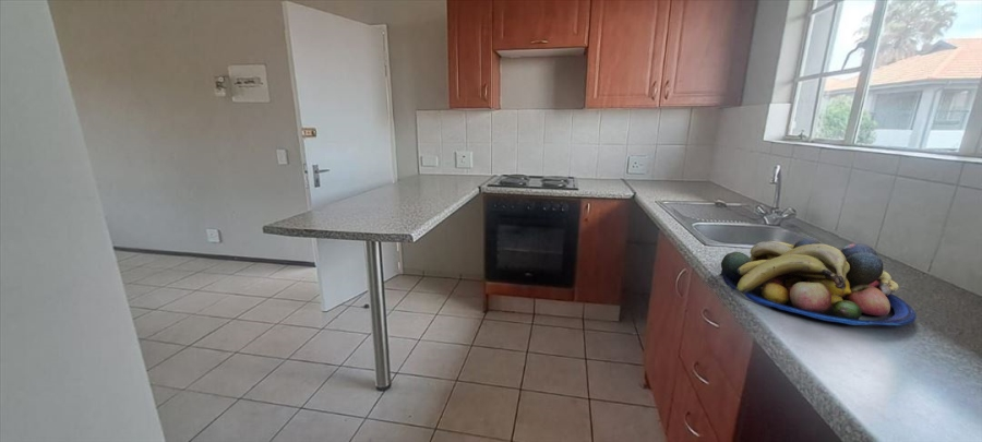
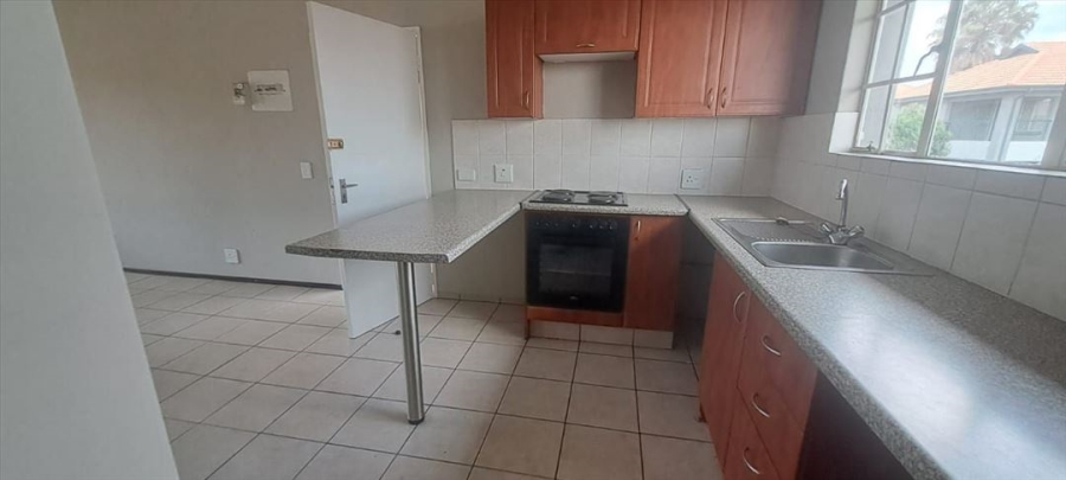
- fruit bowl [719,237,918,326]
